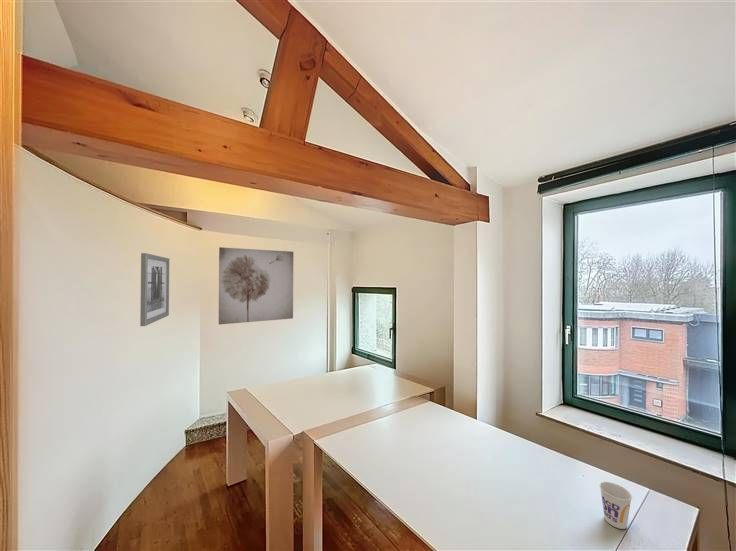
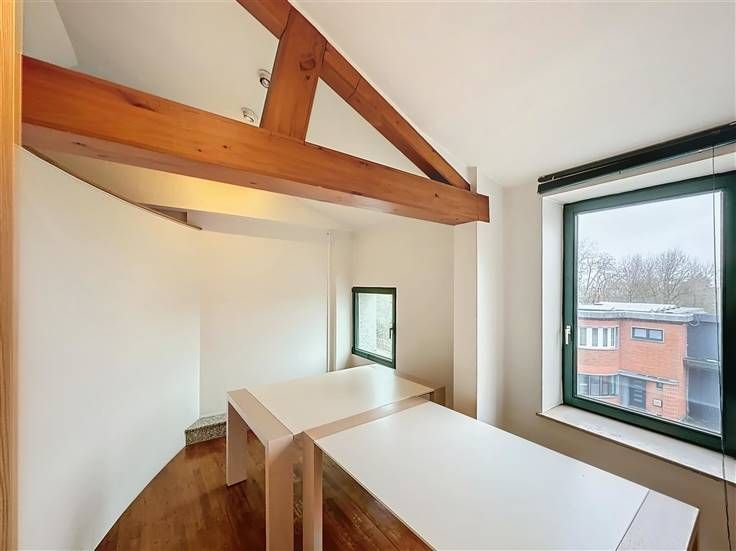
- wall art [139,252,170,327]
- cup [599,481,633,530]
- wall art [218,246,294,325]
